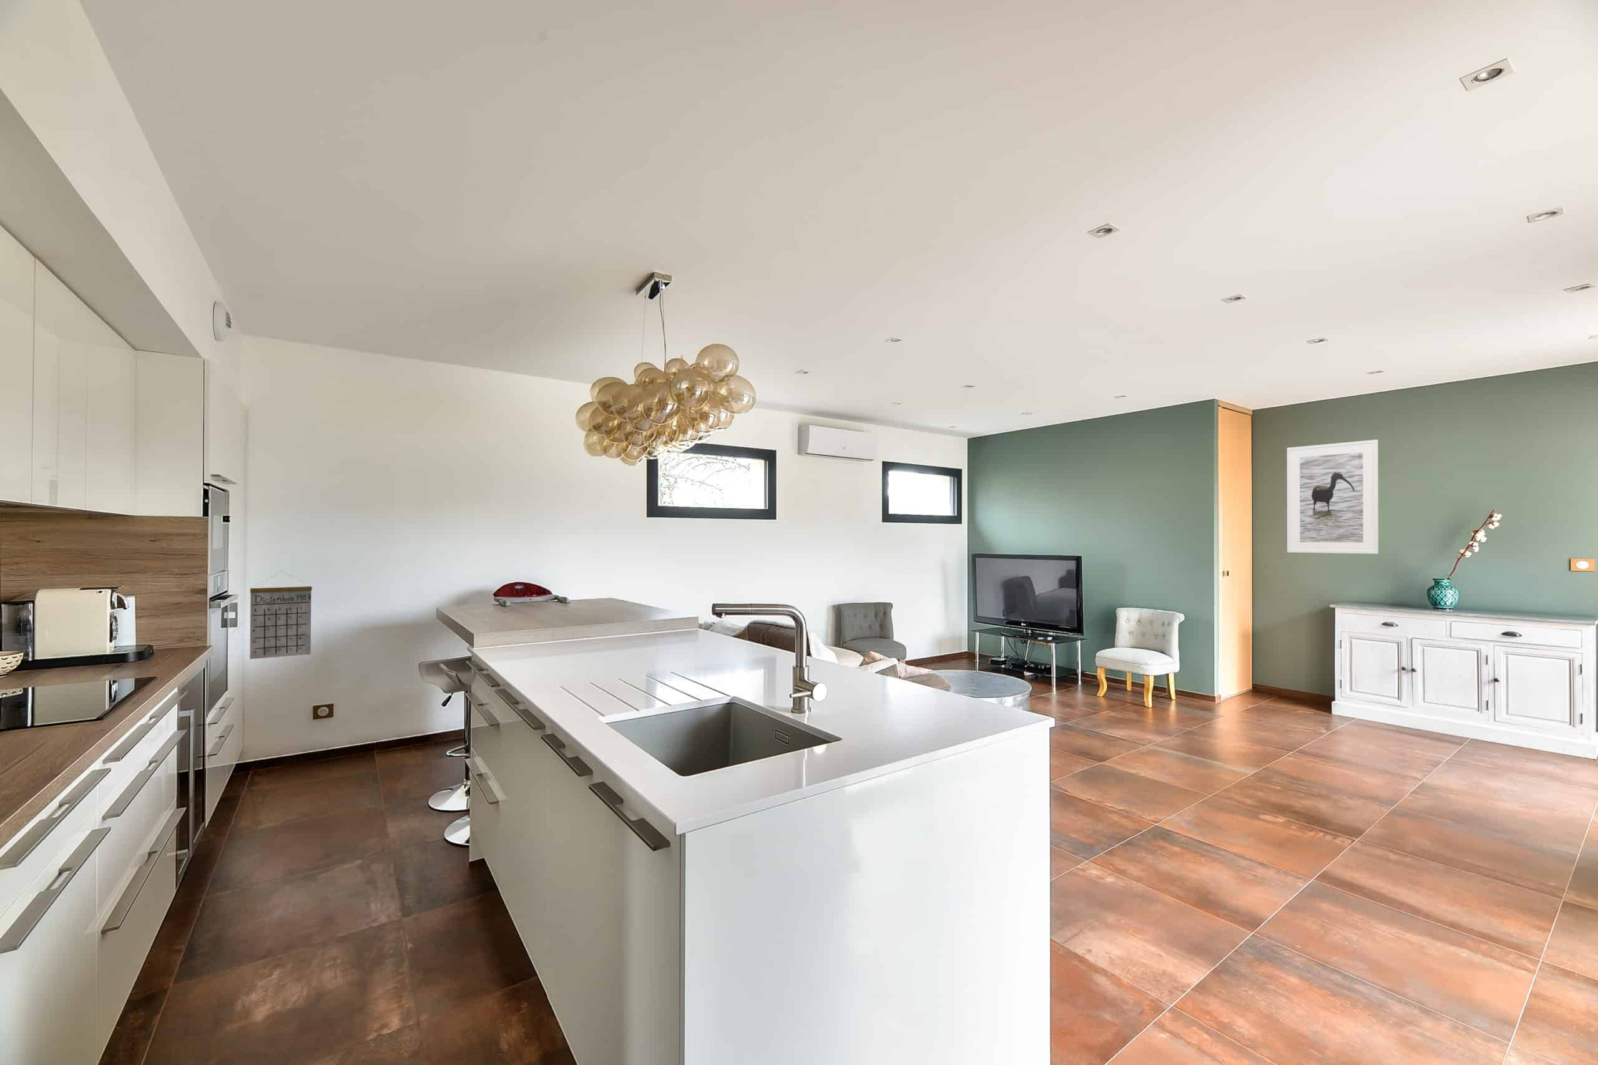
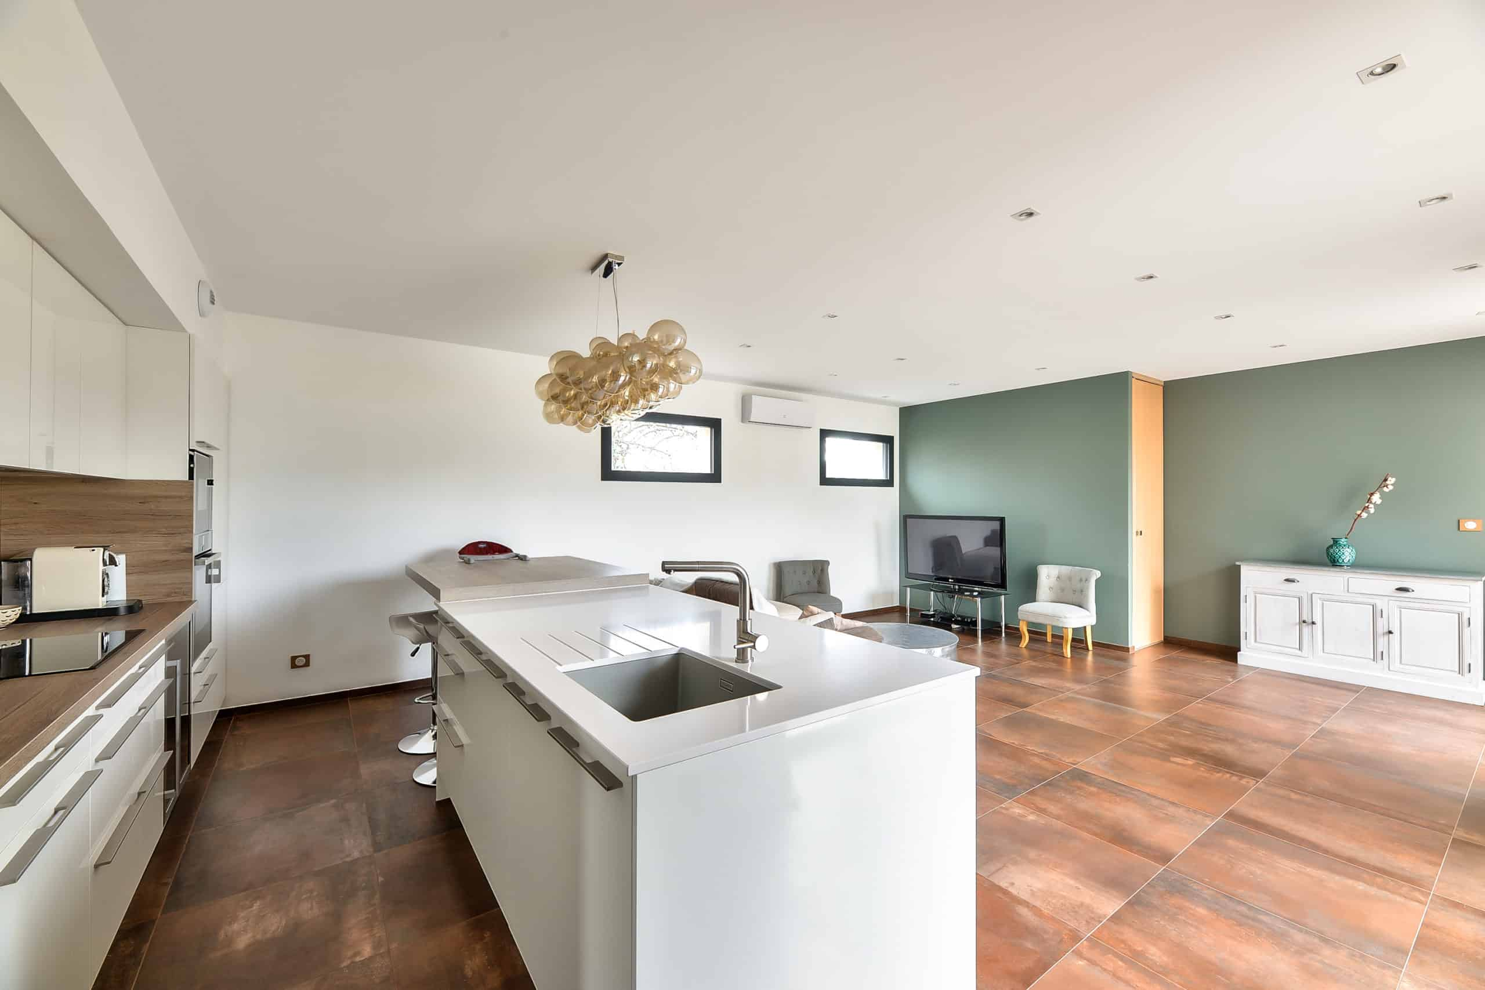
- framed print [1286,440,1379,555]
- calendar [248,571,313,660]
